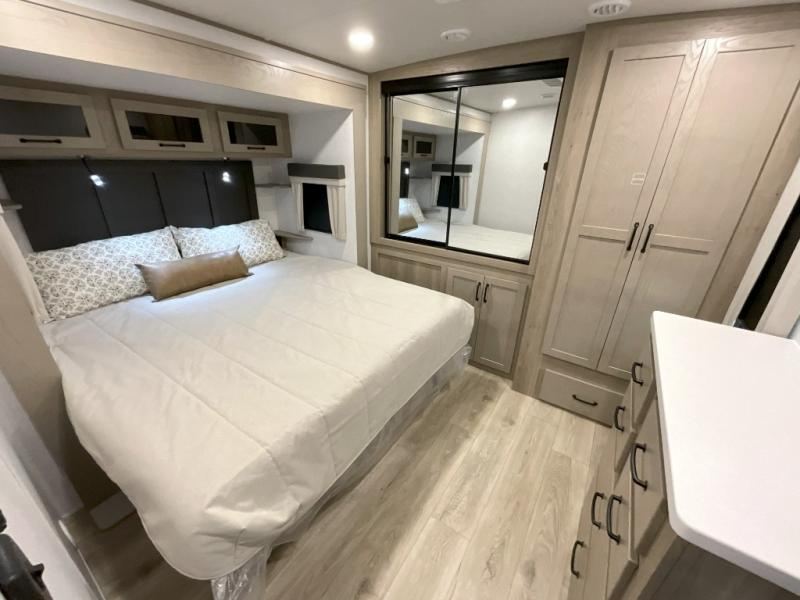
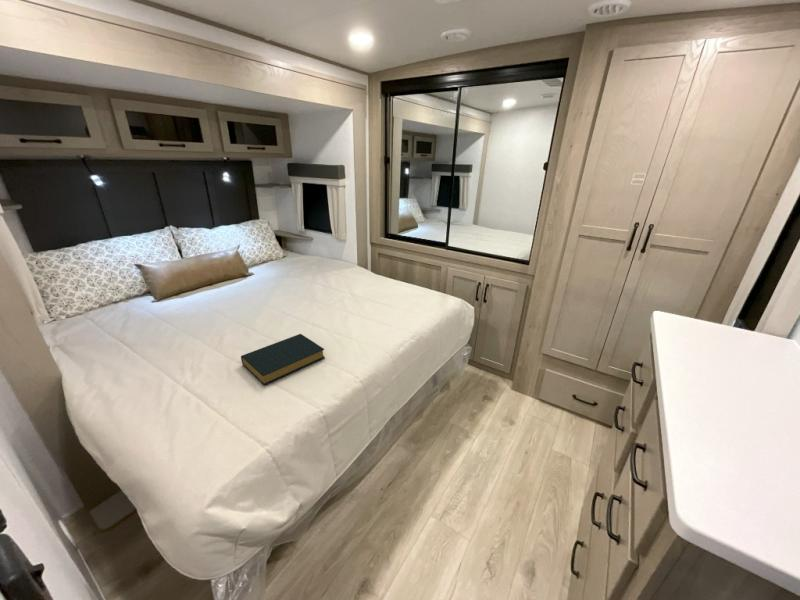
+ hardback book [240,333,326,386]
